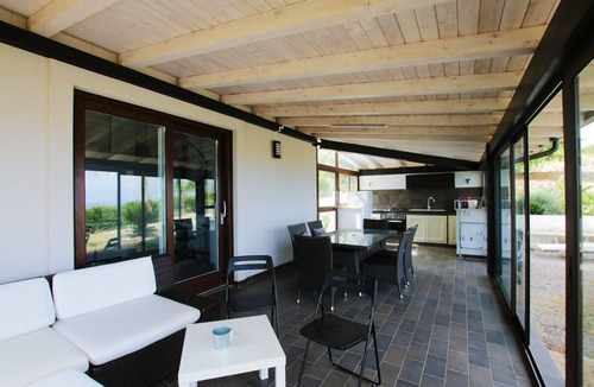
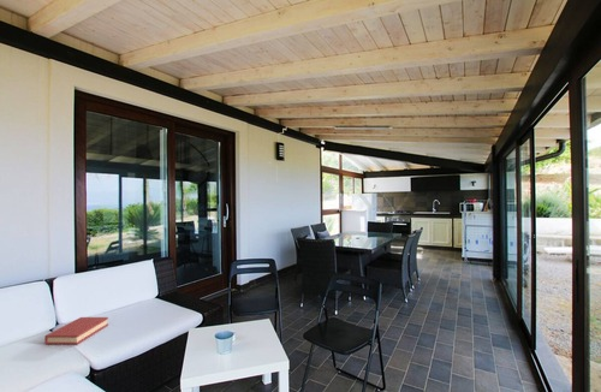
+ hardback book [43,316,109,346]
